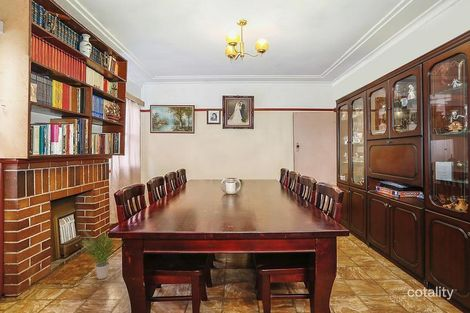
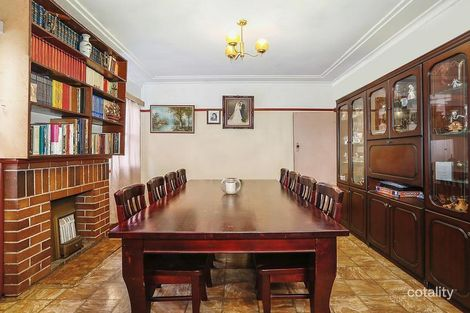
- potted plant [77,230,122,280]
